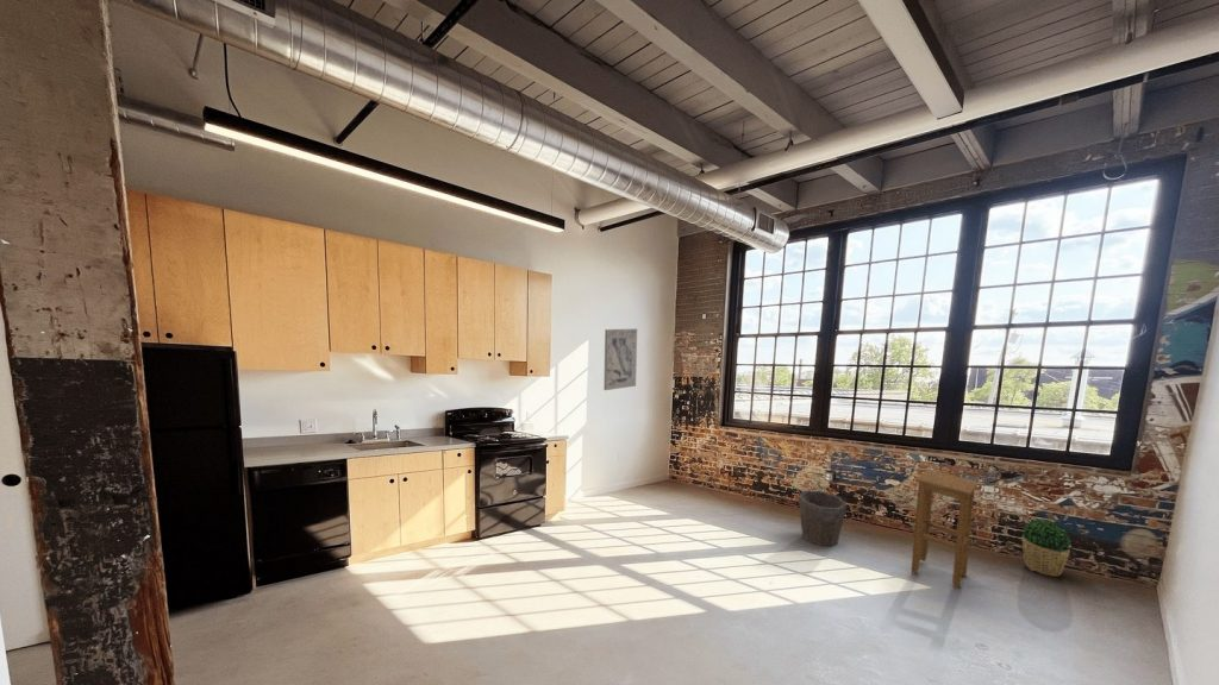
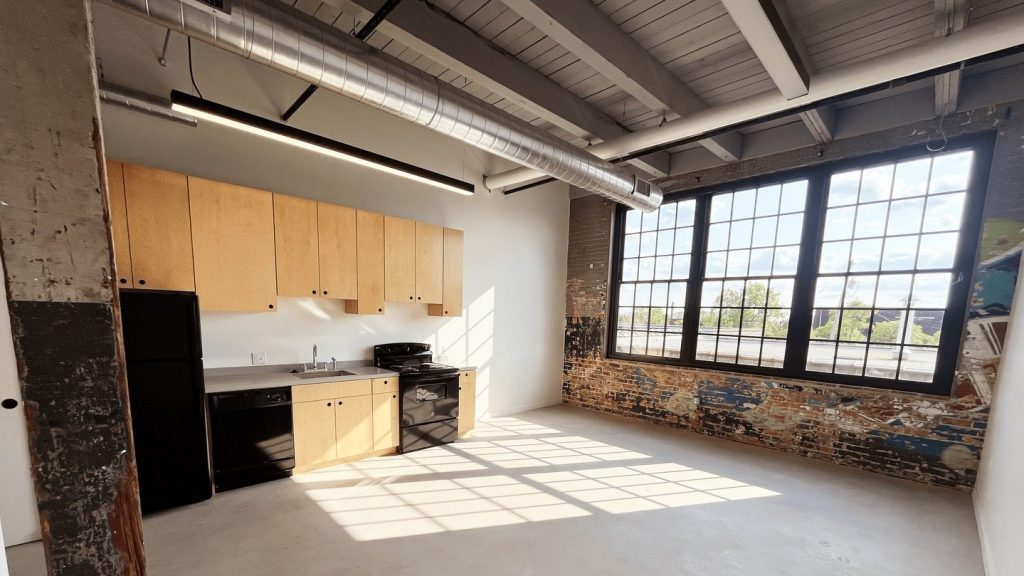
- potted plant [1020,519,1071,578]
- stool [909,469,980,590]
- waste bin [798,489,849,547]
- wall art [602,328,638,391]
